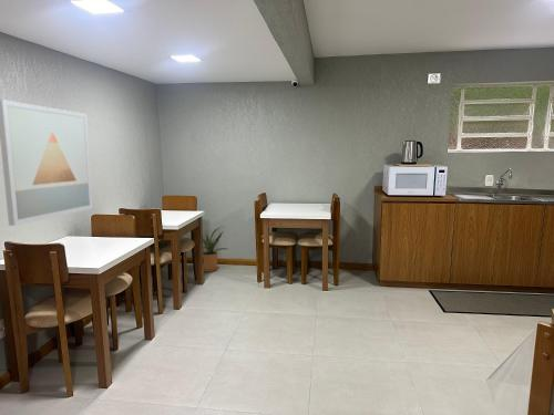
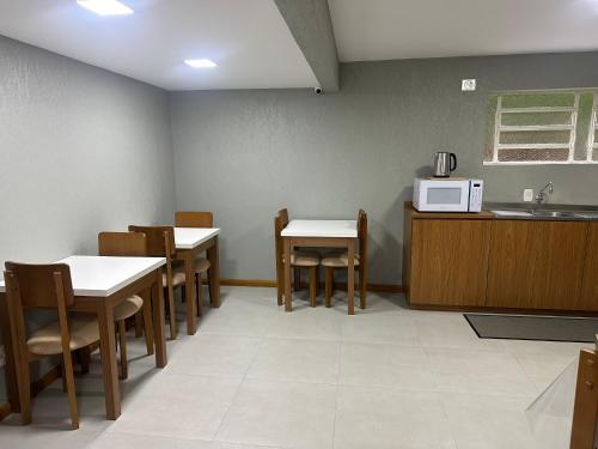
- house plant [202,225,230,273]
- wall art [0,98,94,227]
